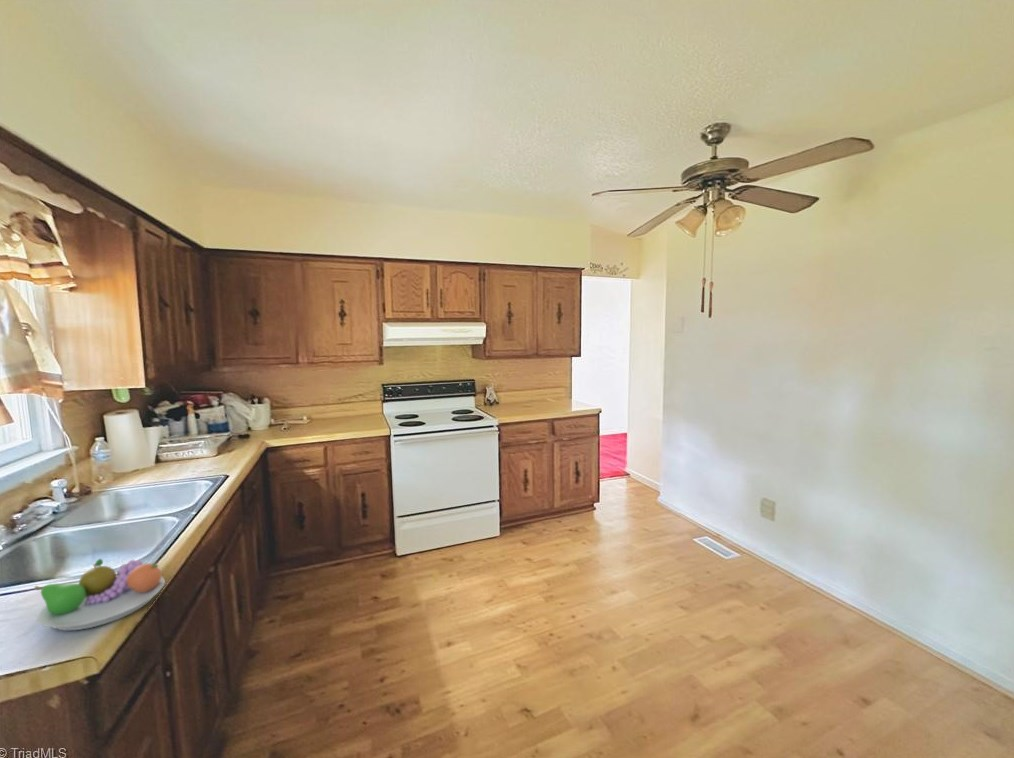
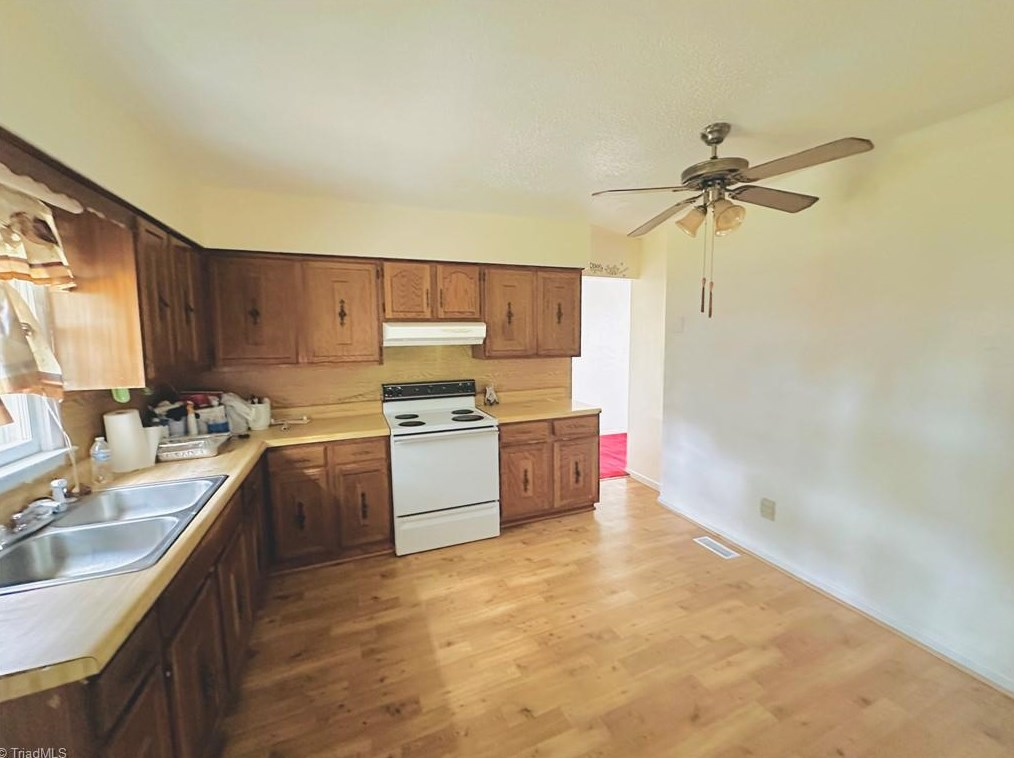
- fruit bowl [34,558,166,632]
